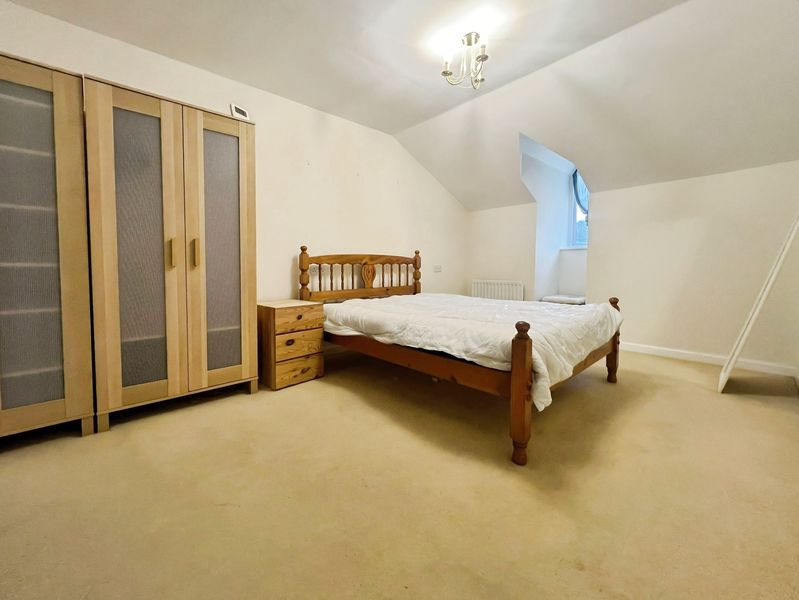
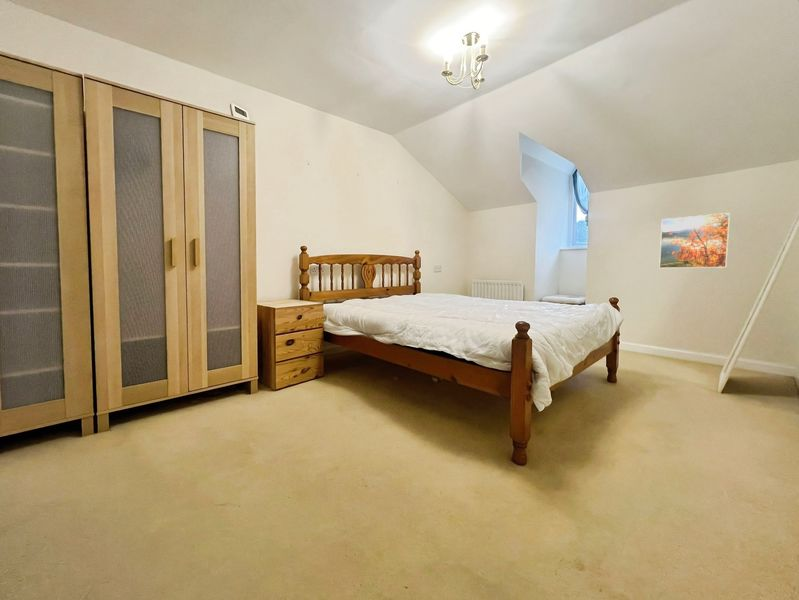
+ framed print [658,212,731,269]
